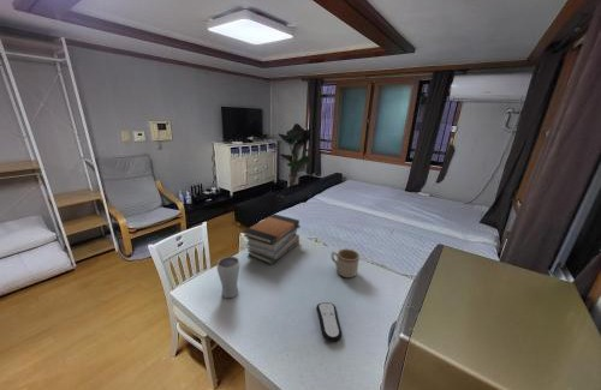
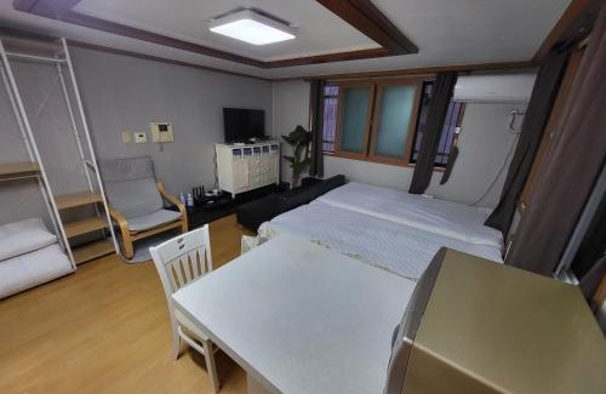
- book stack [243,212,302,265]
- remote control [315,301,343,343]
- mug [331,247,361,278]
- drinking glass [216,256,240,299]
